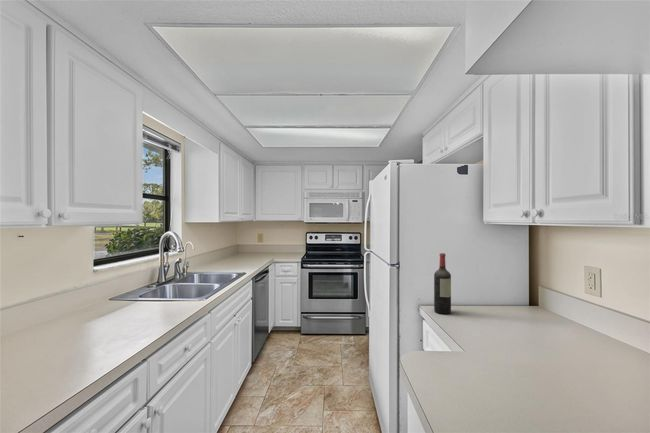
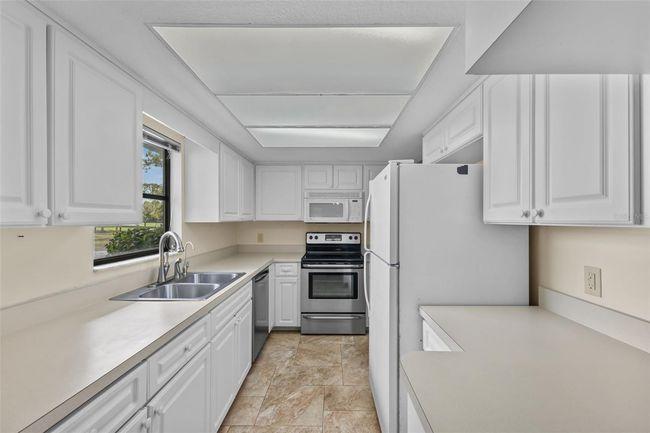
- wine bottle [433,252,452,315]
